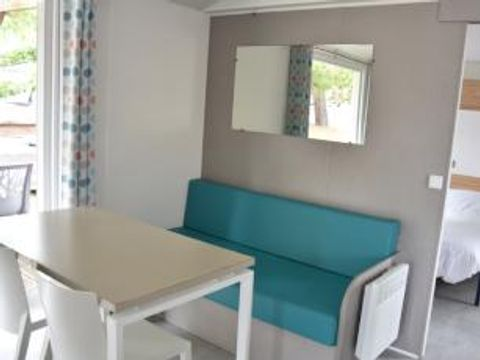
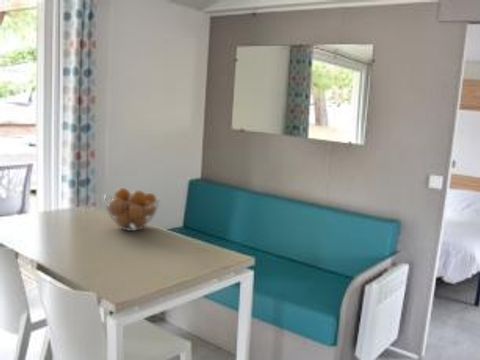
+ fruit basket [103,187,161,232]
